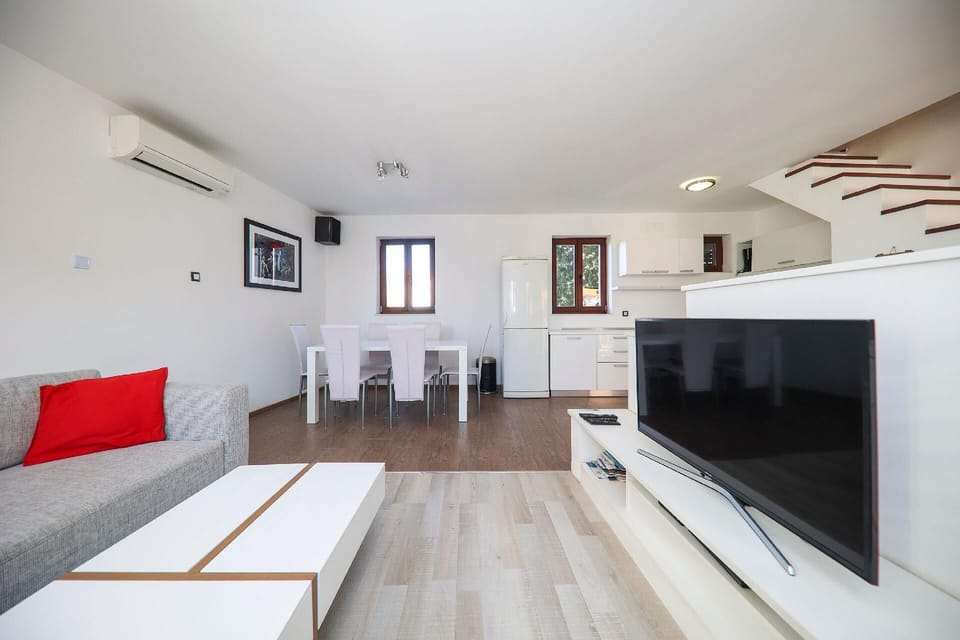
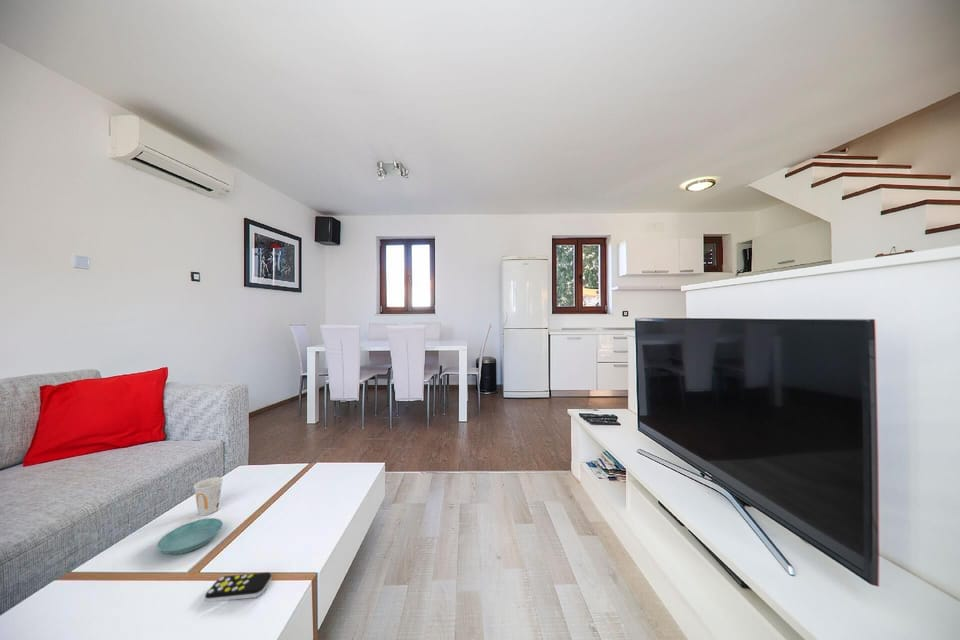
+ remote control [204,571,272,603]
+ saucer [156,517,224,555]
+ cup [193,476,224,517]
